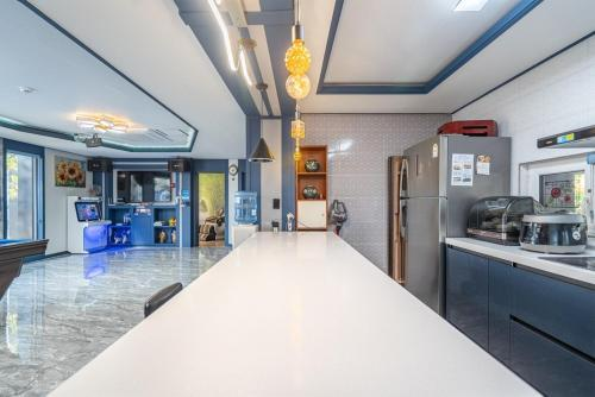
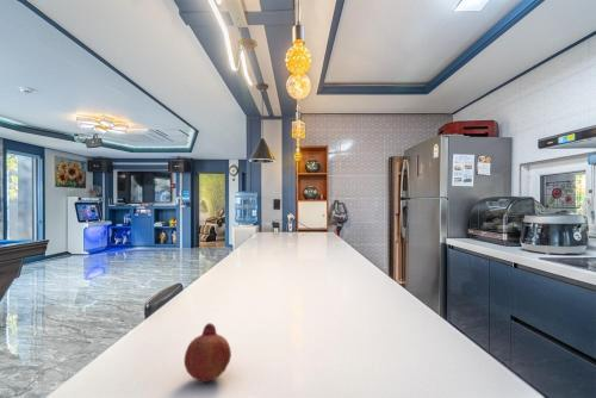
+ fruit [184,322,232,385]
